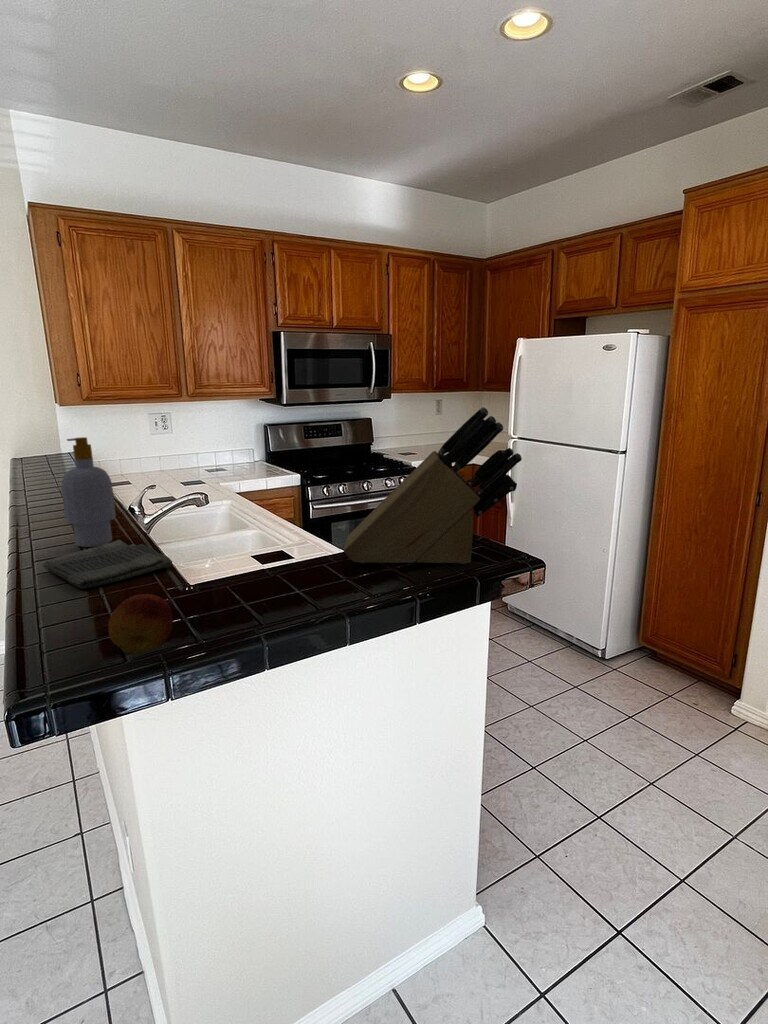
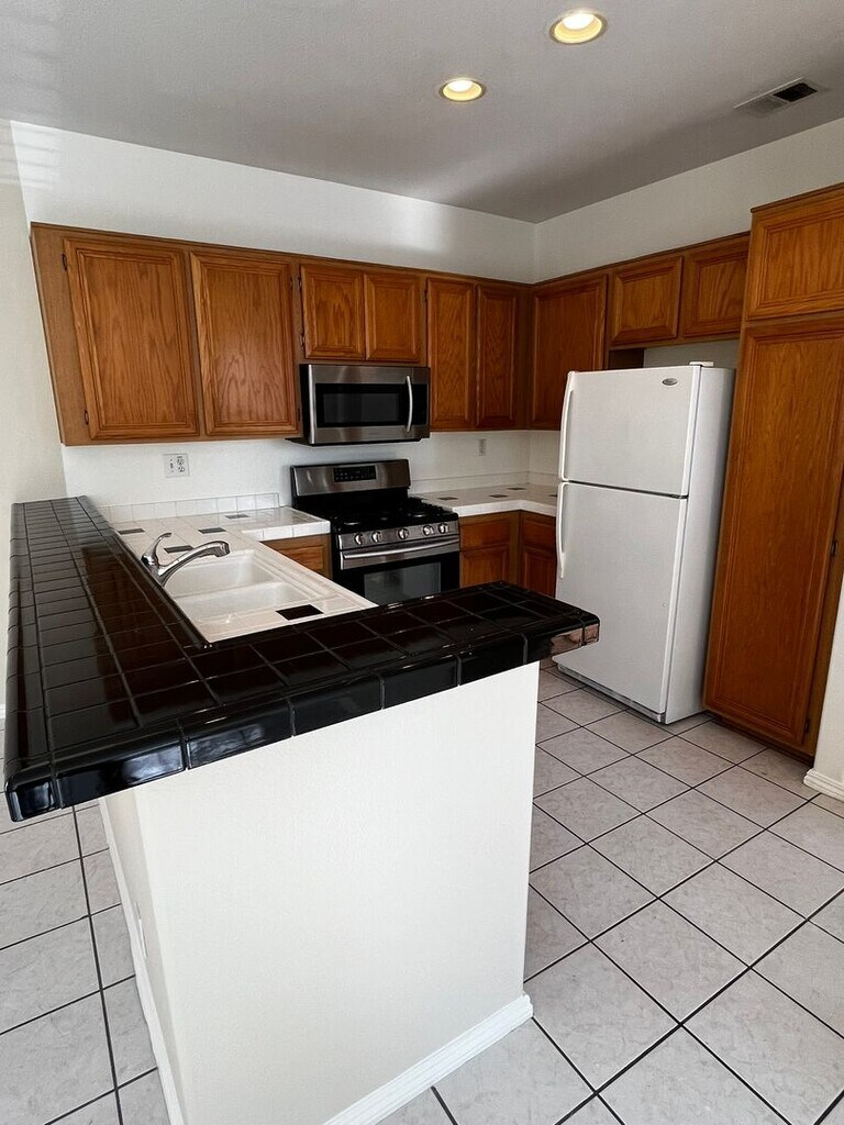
- fruit [107,593,174,655]
- soap bottle [60,436,117,548]
- dish towel [42,539,174,590]
- knife block [343,406,523,565]
